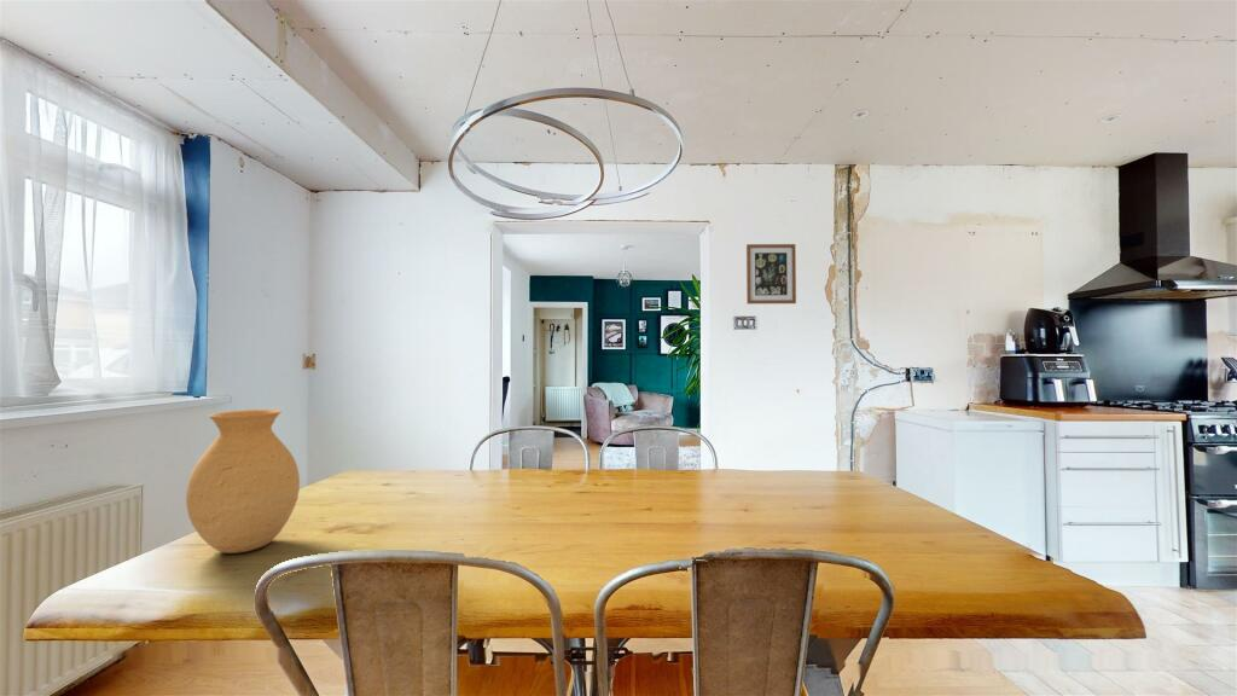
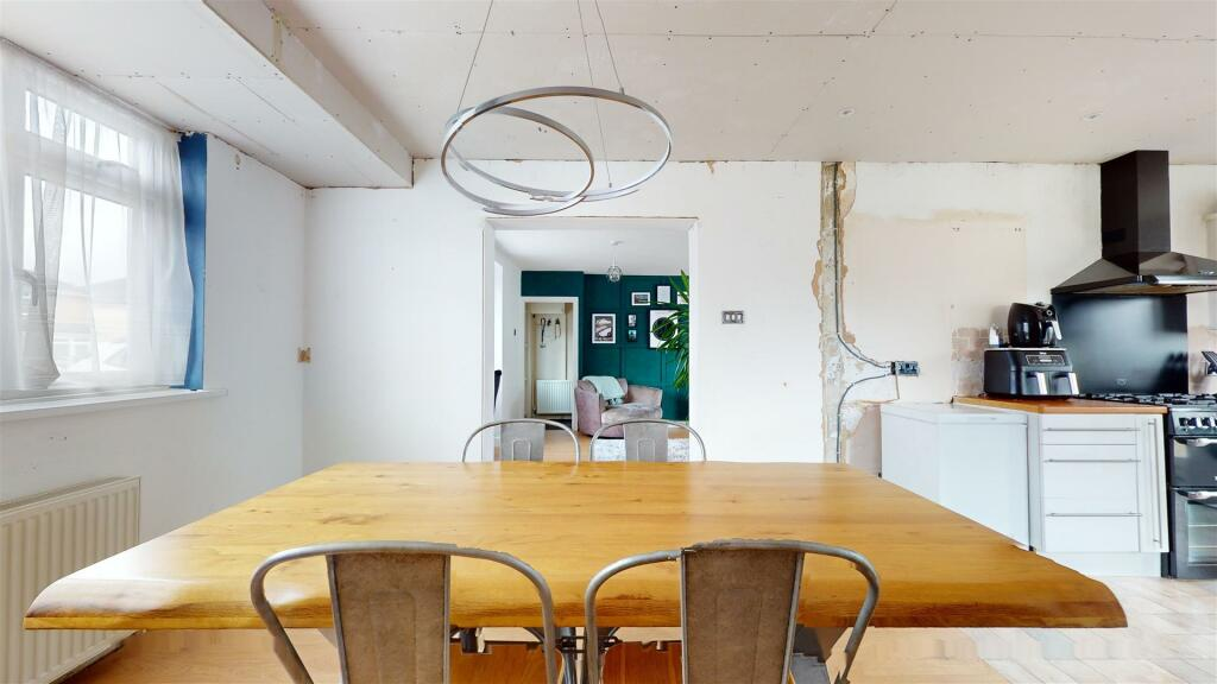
- vase [185,408,301,555]
- wall art [745,243,797,304]
